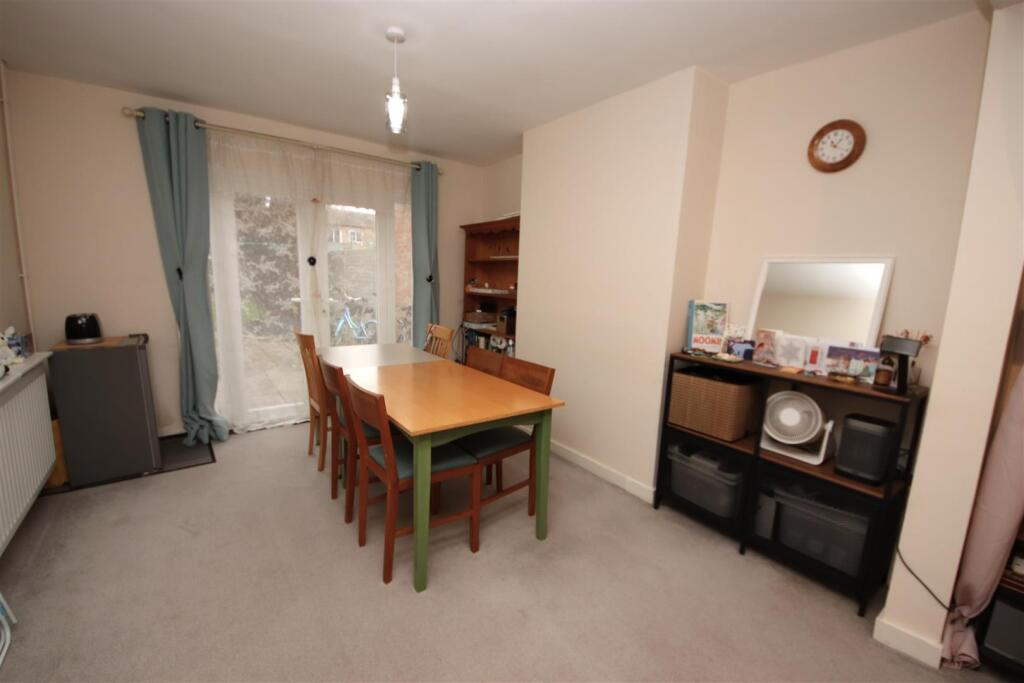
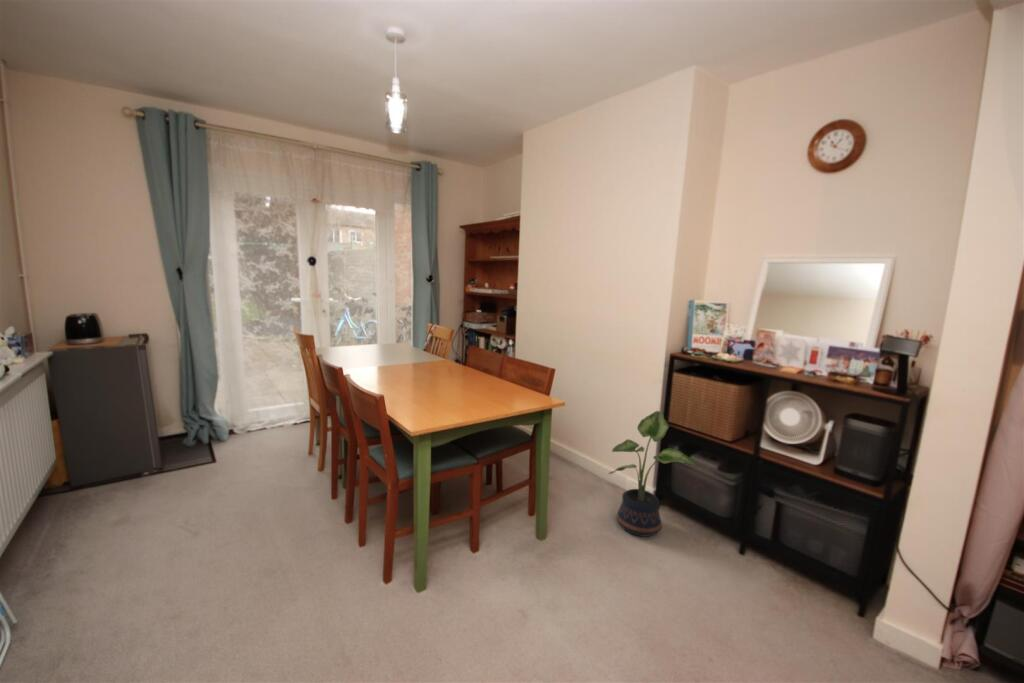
+ potted plant [607,410,697,538]
